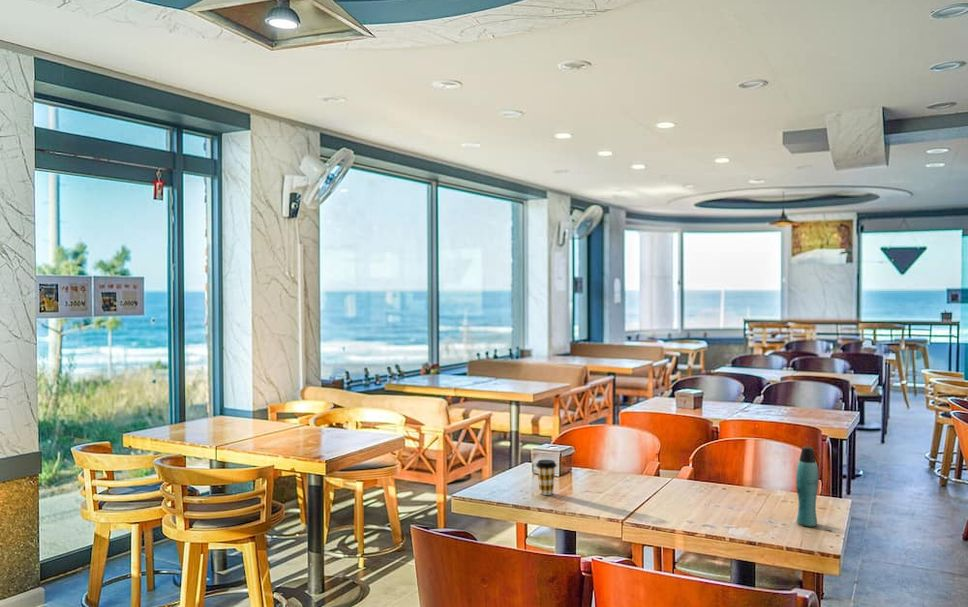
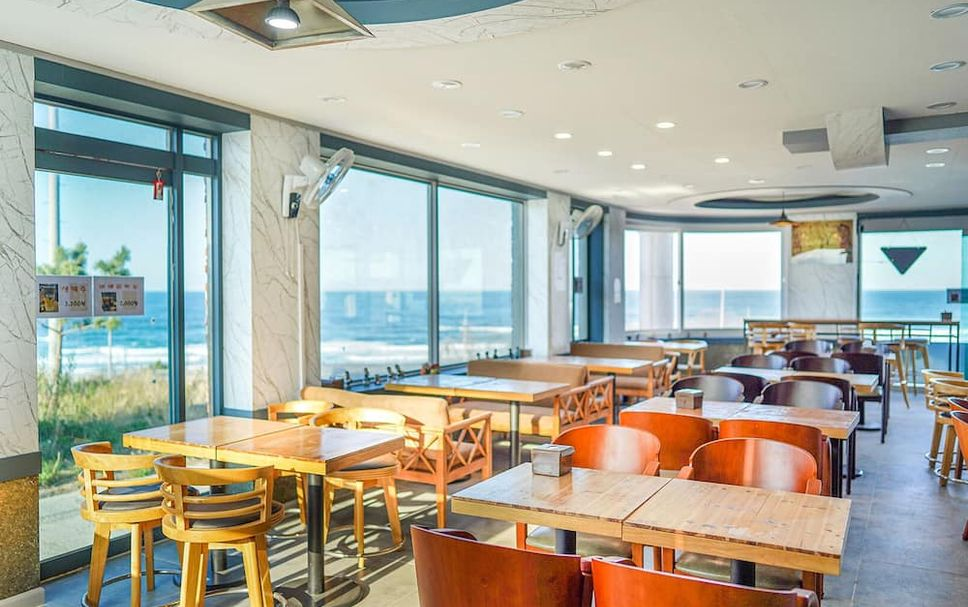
- coffee cup [535,459,557,496]
- bottle [795,446,820,528]
